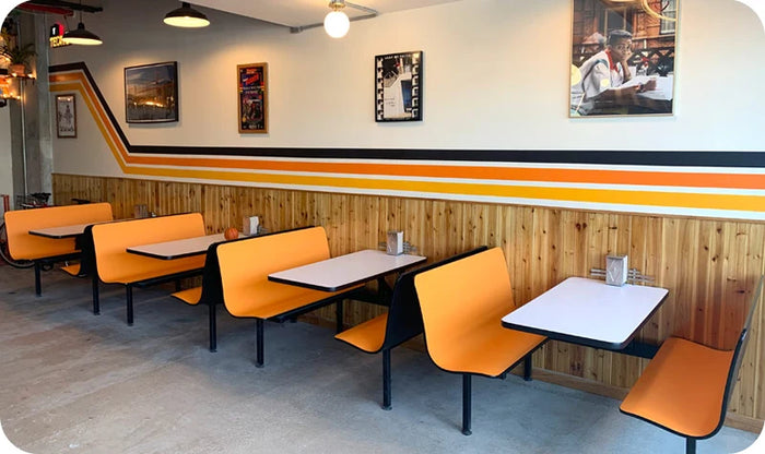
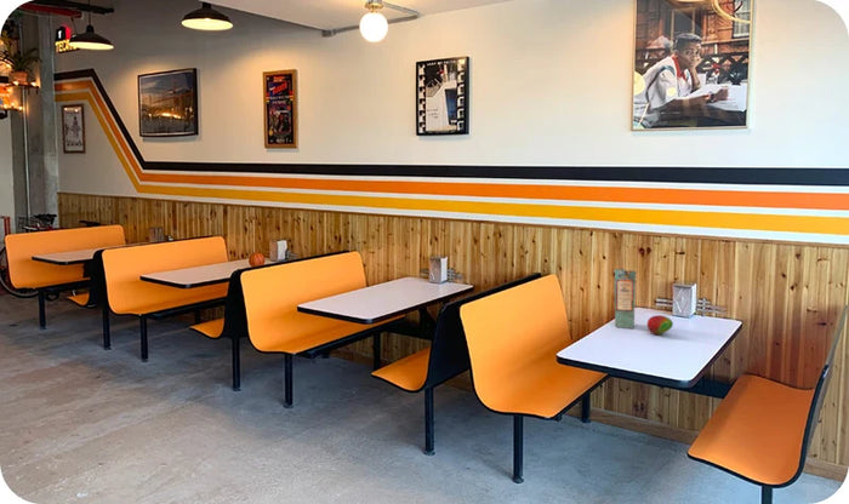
+ fruit [645,314,674,336]
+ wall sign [614,268,637,330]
